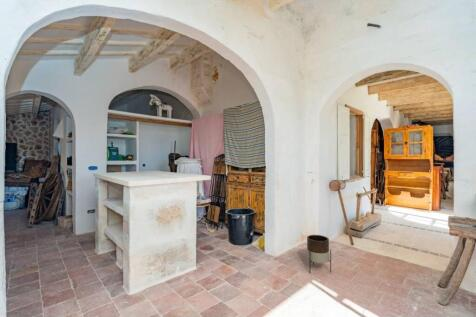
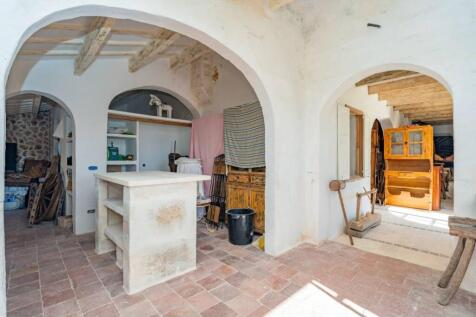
- planter [306,234,332,274]
